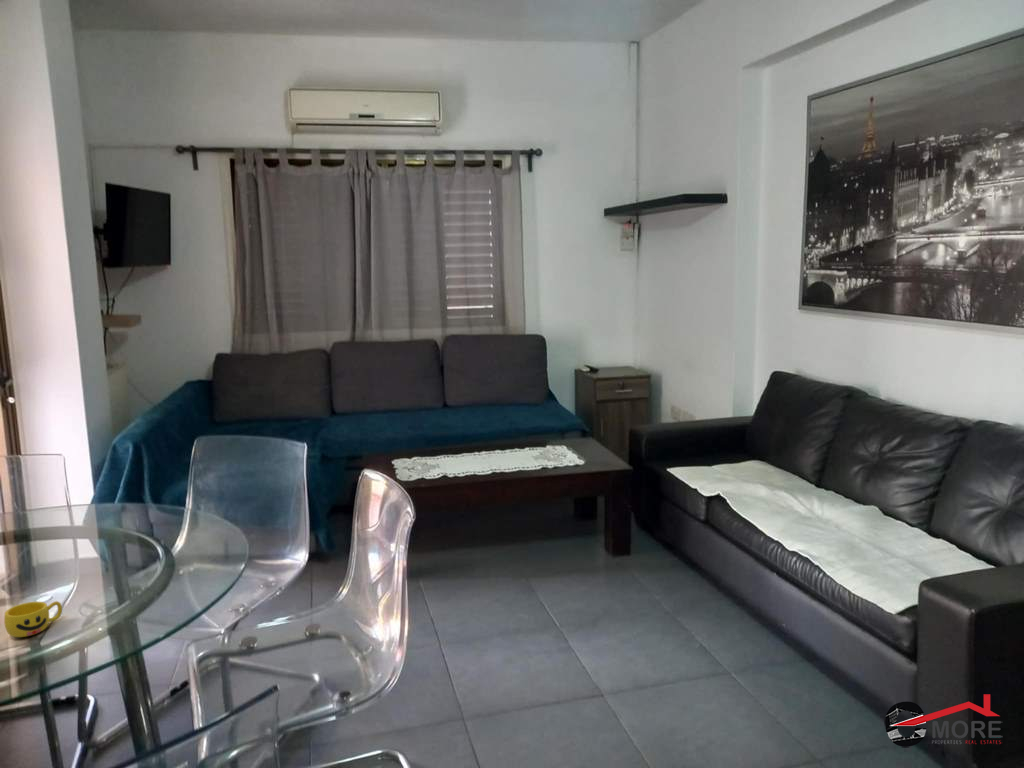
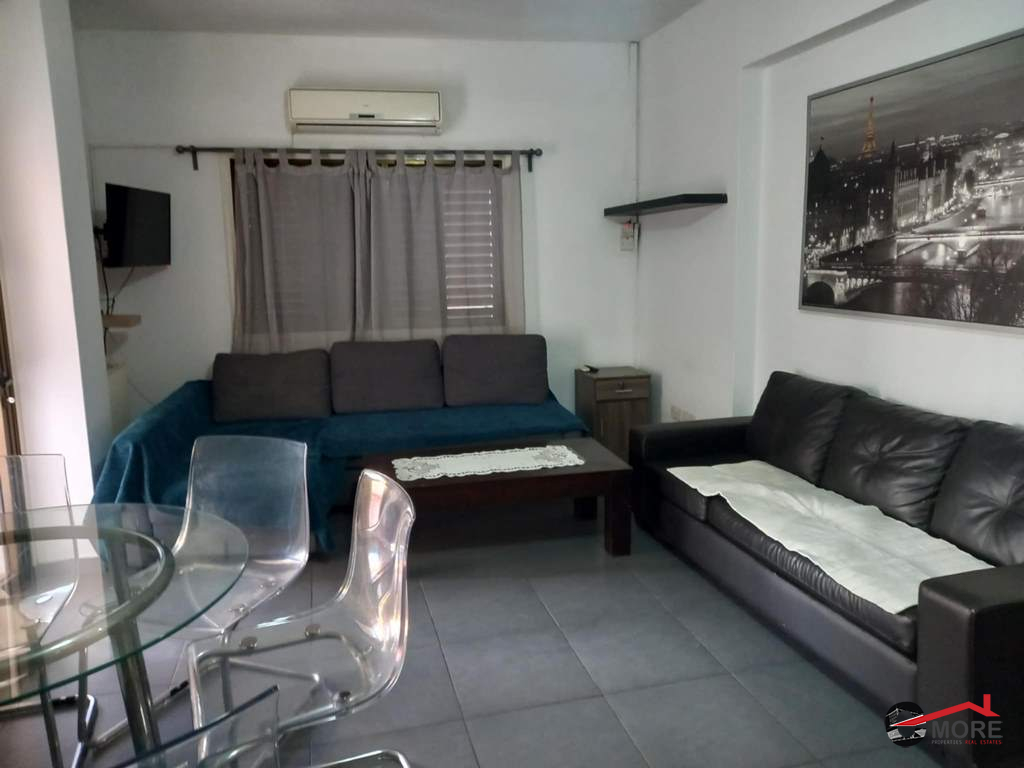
- cup [3,600,63,638]
